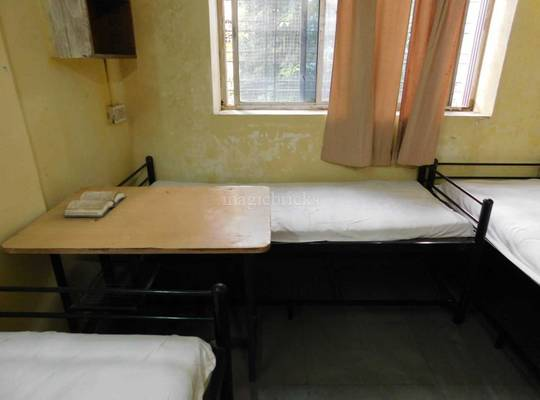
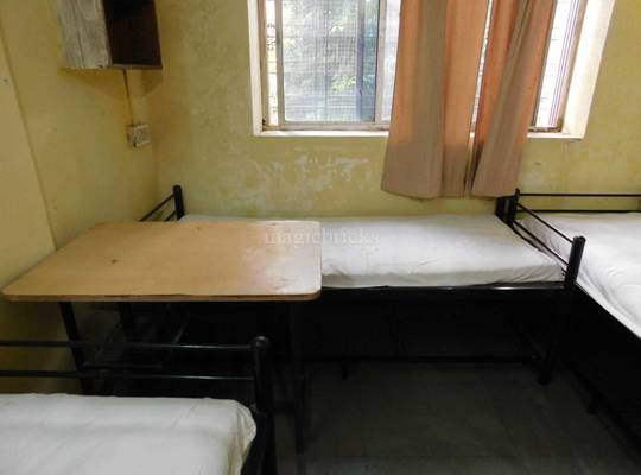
- diary [62,190,128,218]
